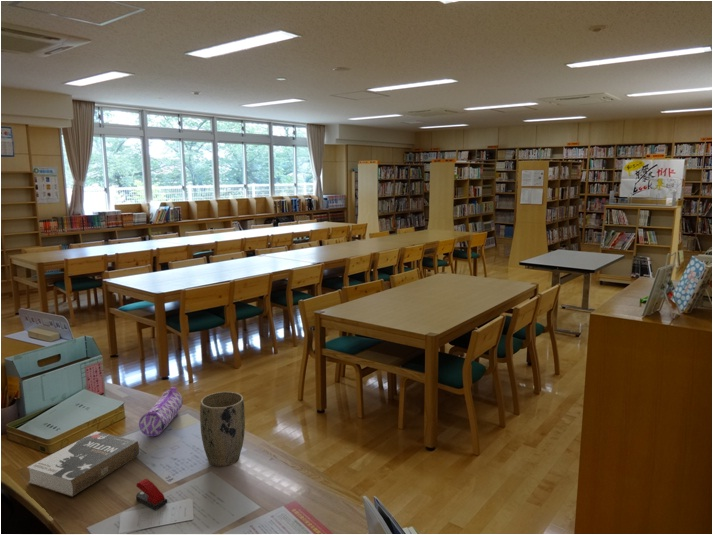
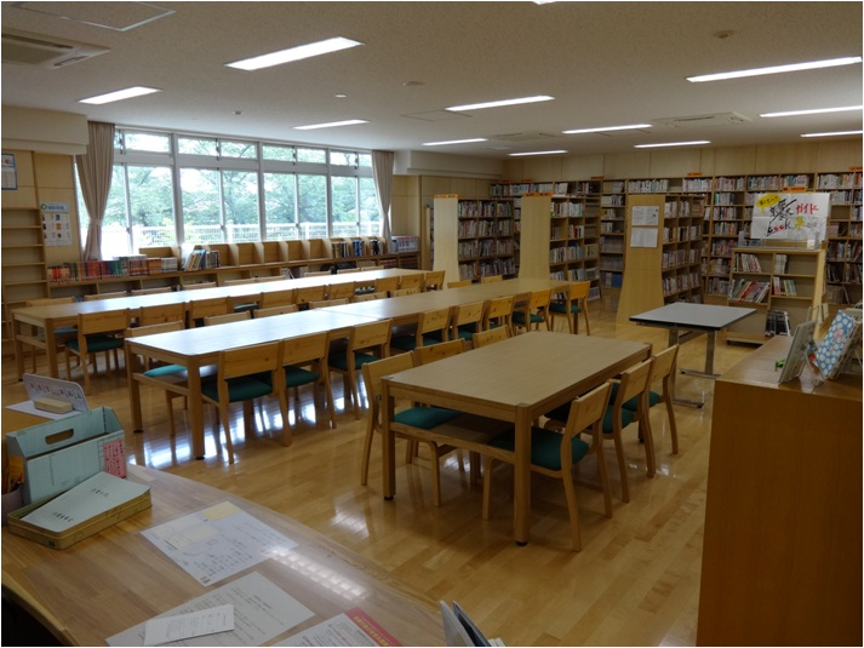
- plant pot [199,391,246,467]
- pencil case [138,386,184,437]
- book [26,430,140,497]
- stapler [135,478,168,511]
